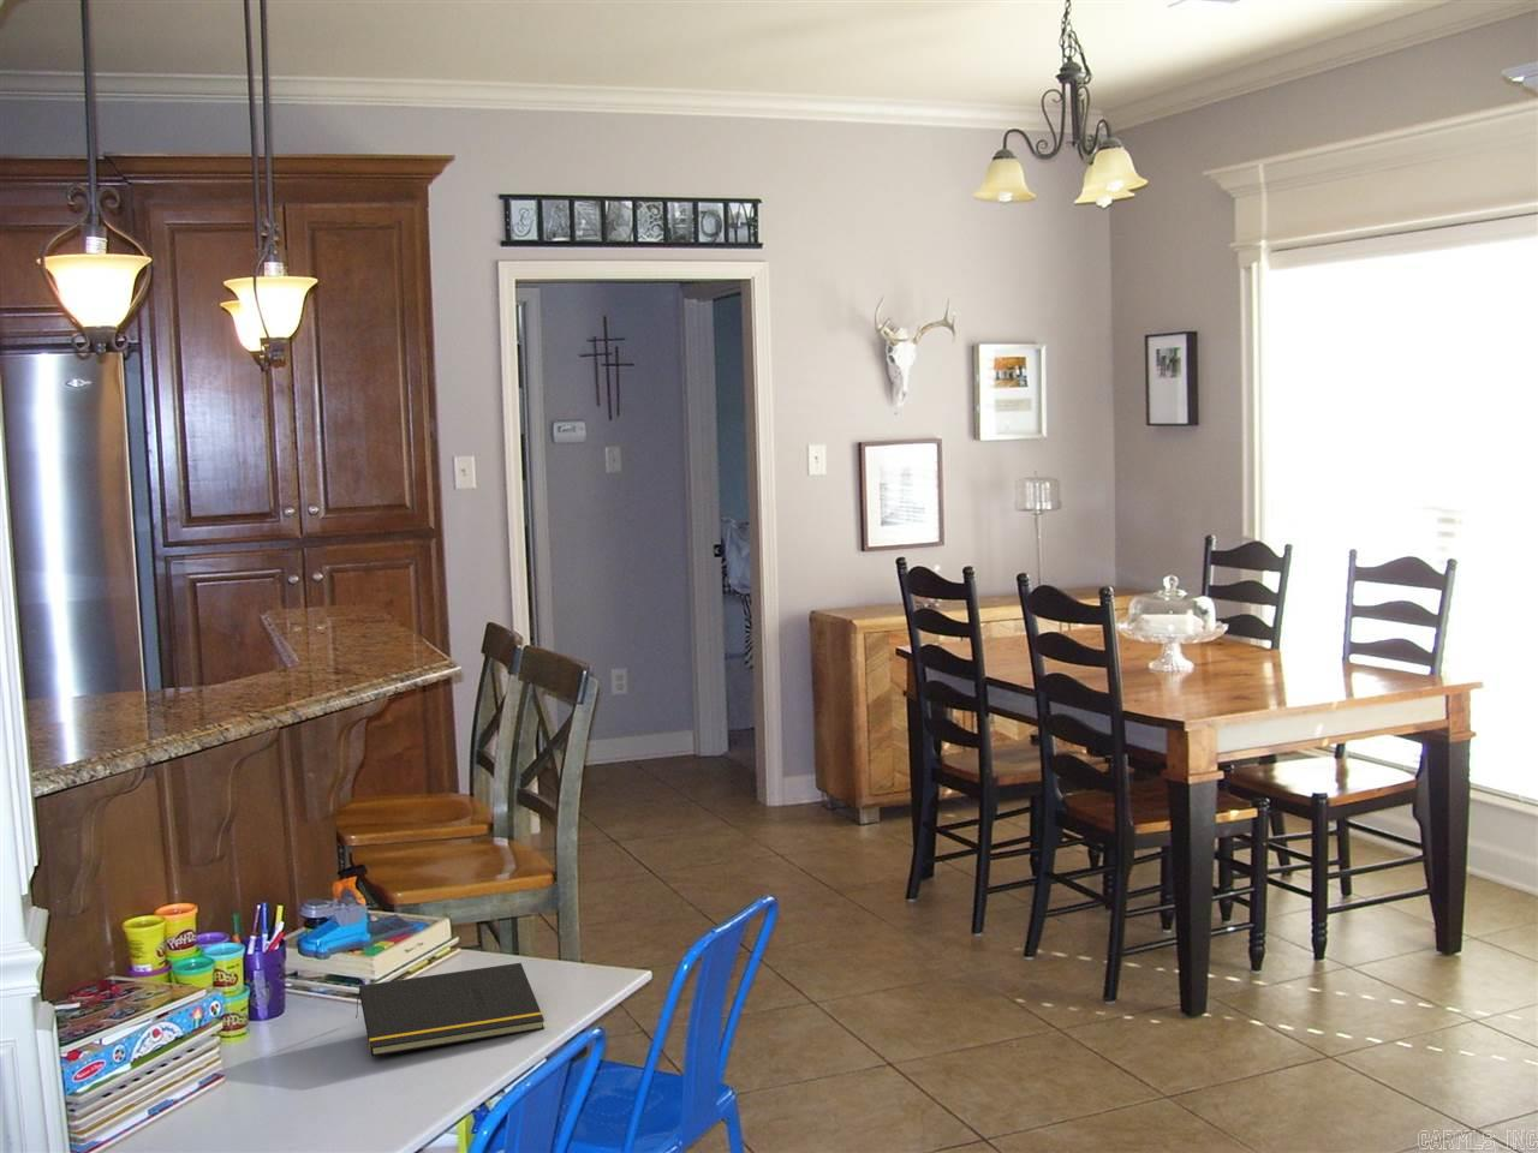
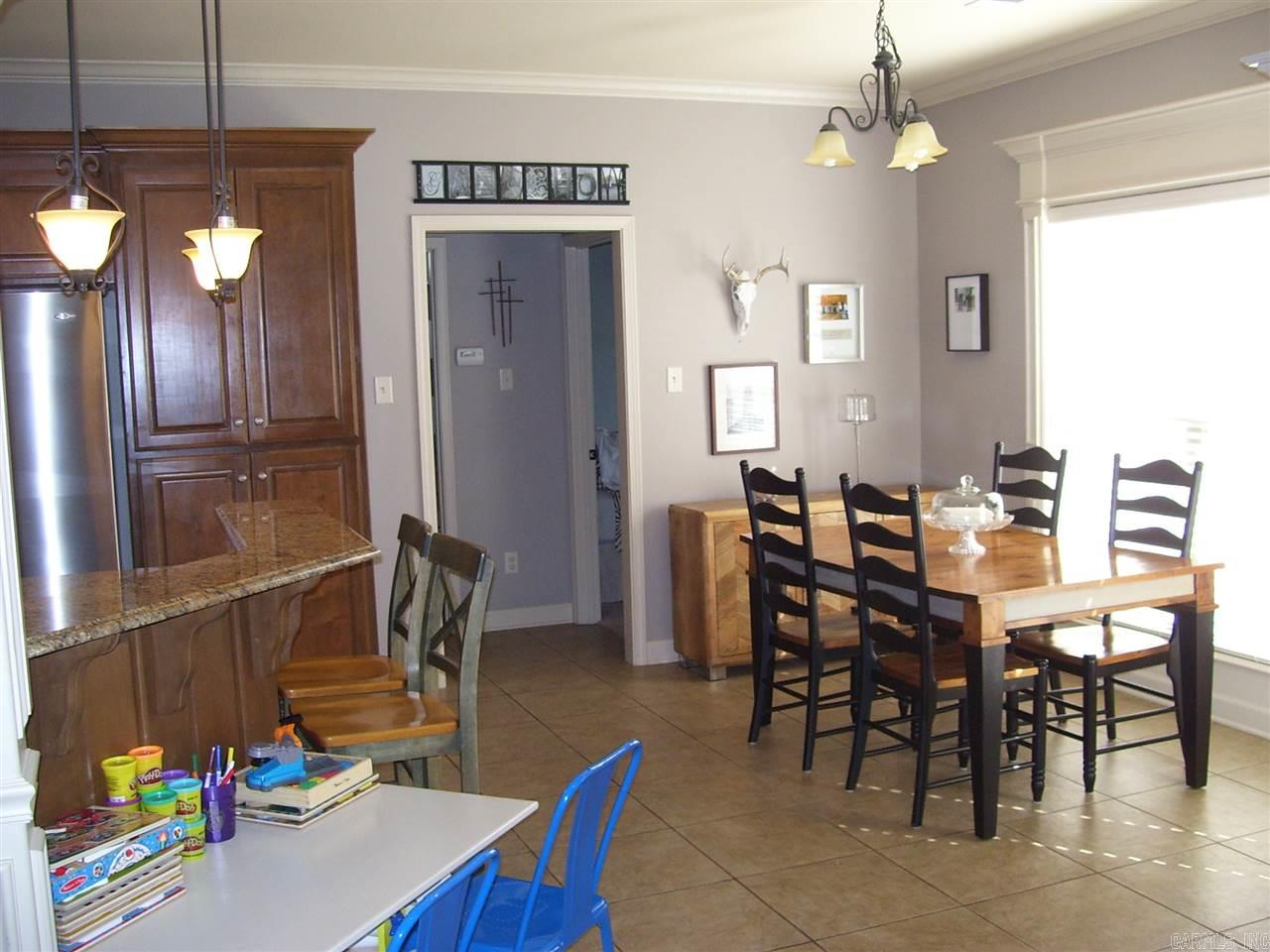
- notepad [355,962,545,1059]
